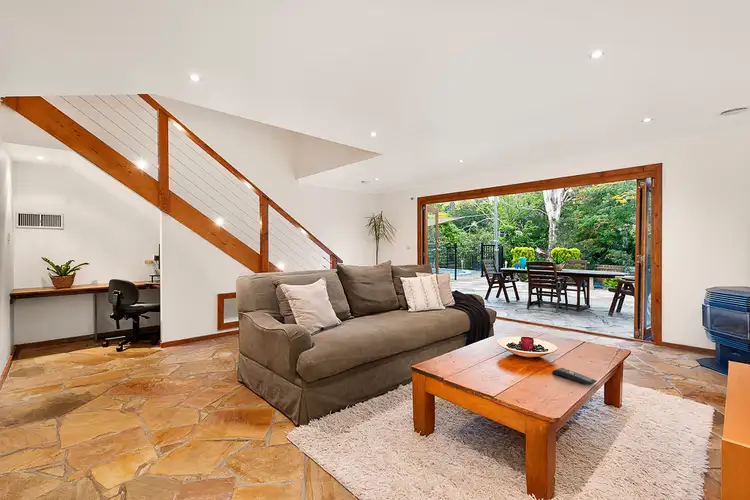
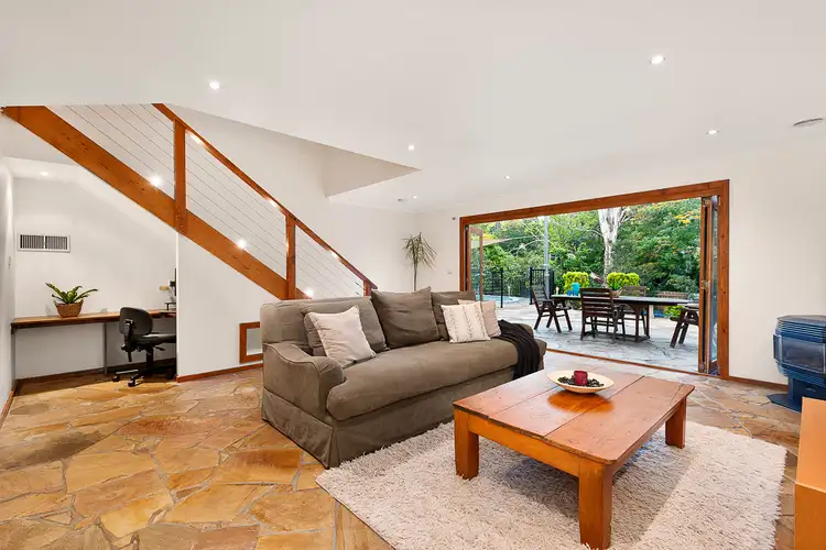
- remote control [551,367,597,386]
